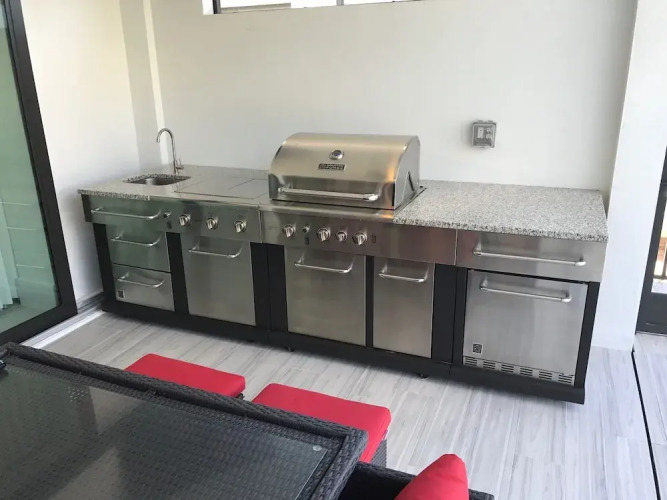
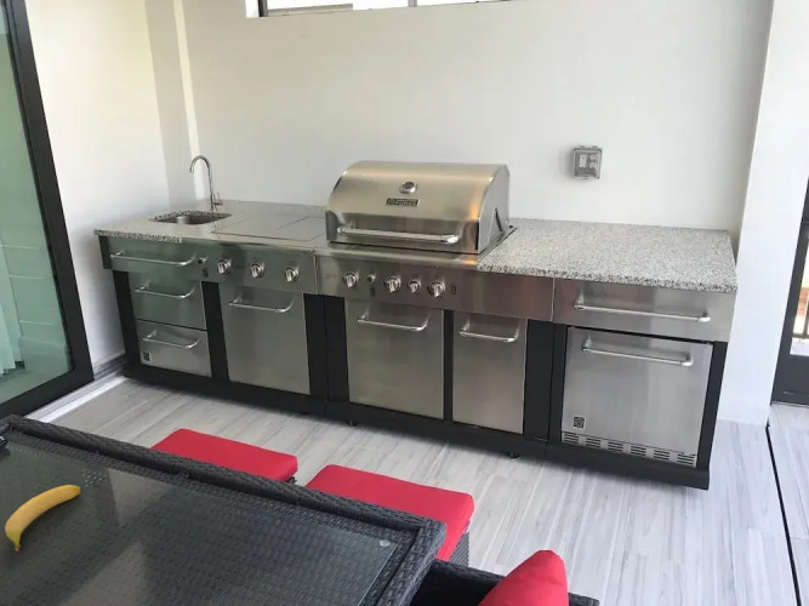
+ banana [4,484,82,553]
